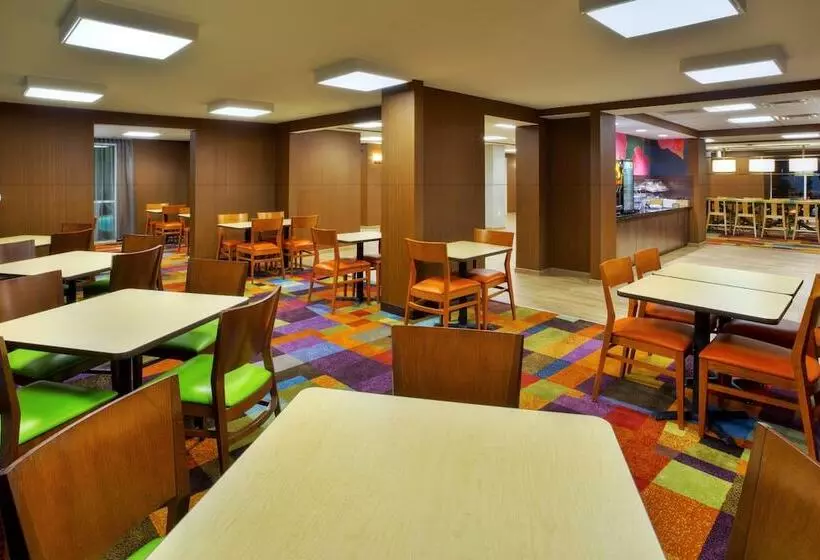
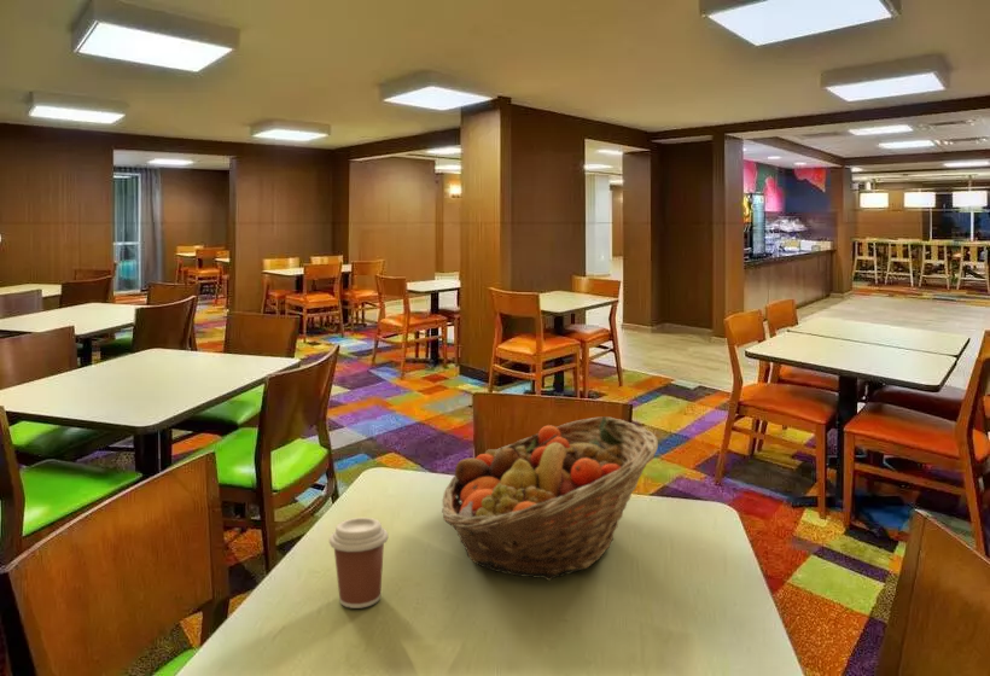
+ fruit basket [441,415,659,582]
+ coffee cup [328,517,389,610]
